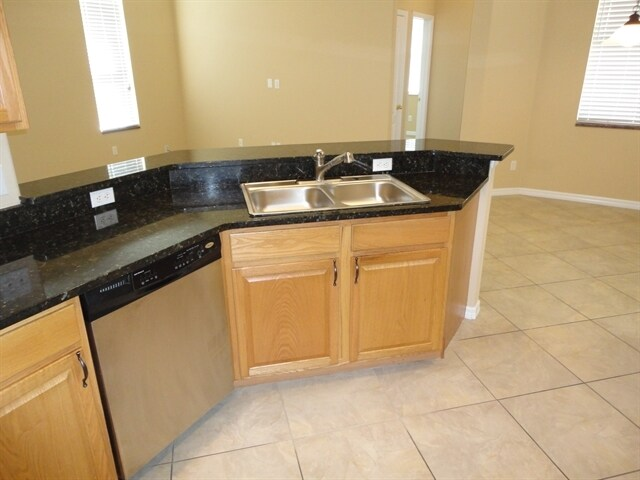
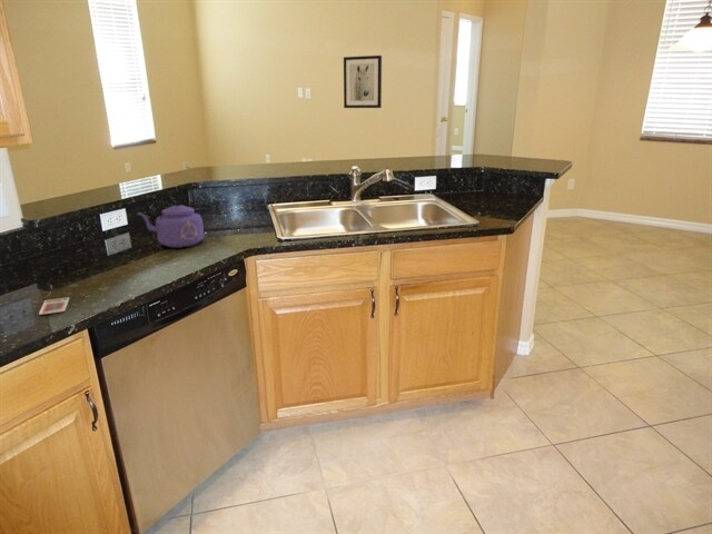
+ kettle [137,186,205,249]
+ wall art [343,55,383,109]
+ graded trading card [38,296,70,316]
